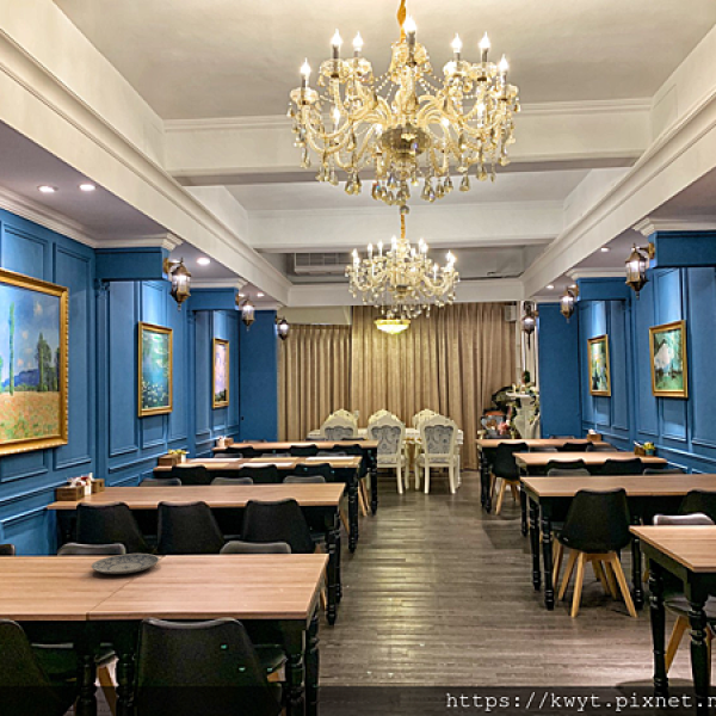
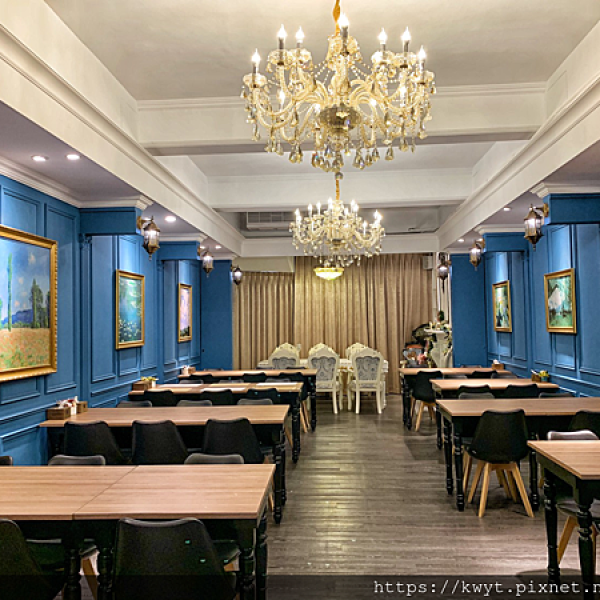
- plate [91,553,160,575]
